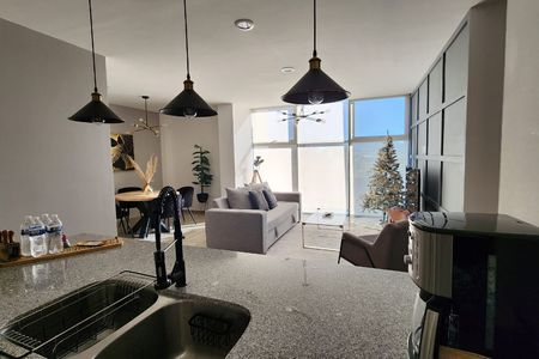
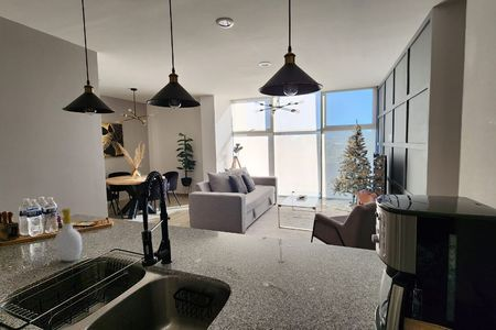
+ soap bottle [54,207,83,262]
